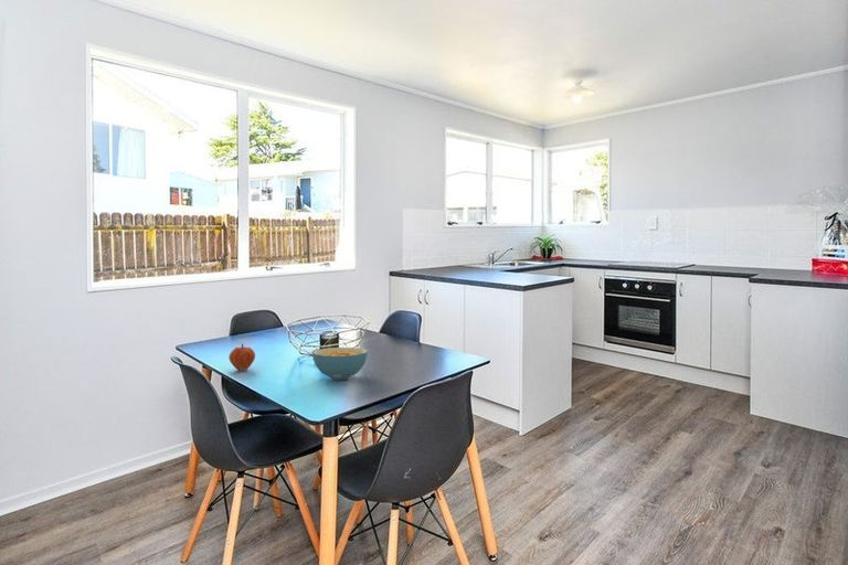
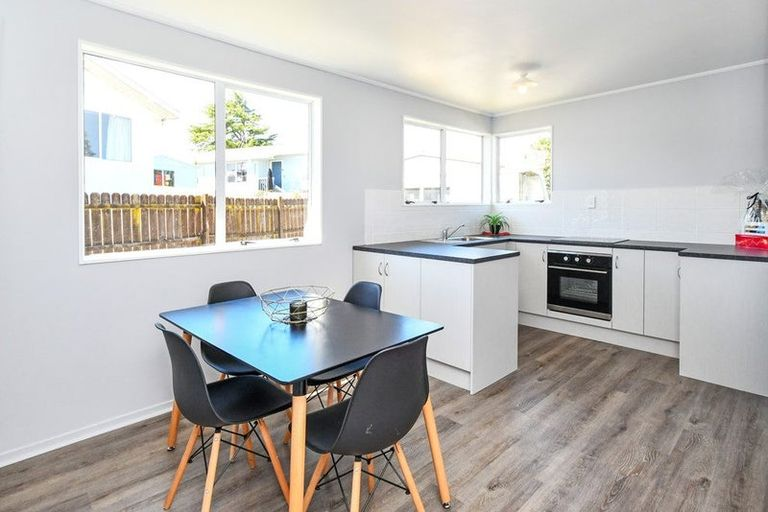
- cereal bowl [311,347,369,381]
- fruit [227,343,256,372]
